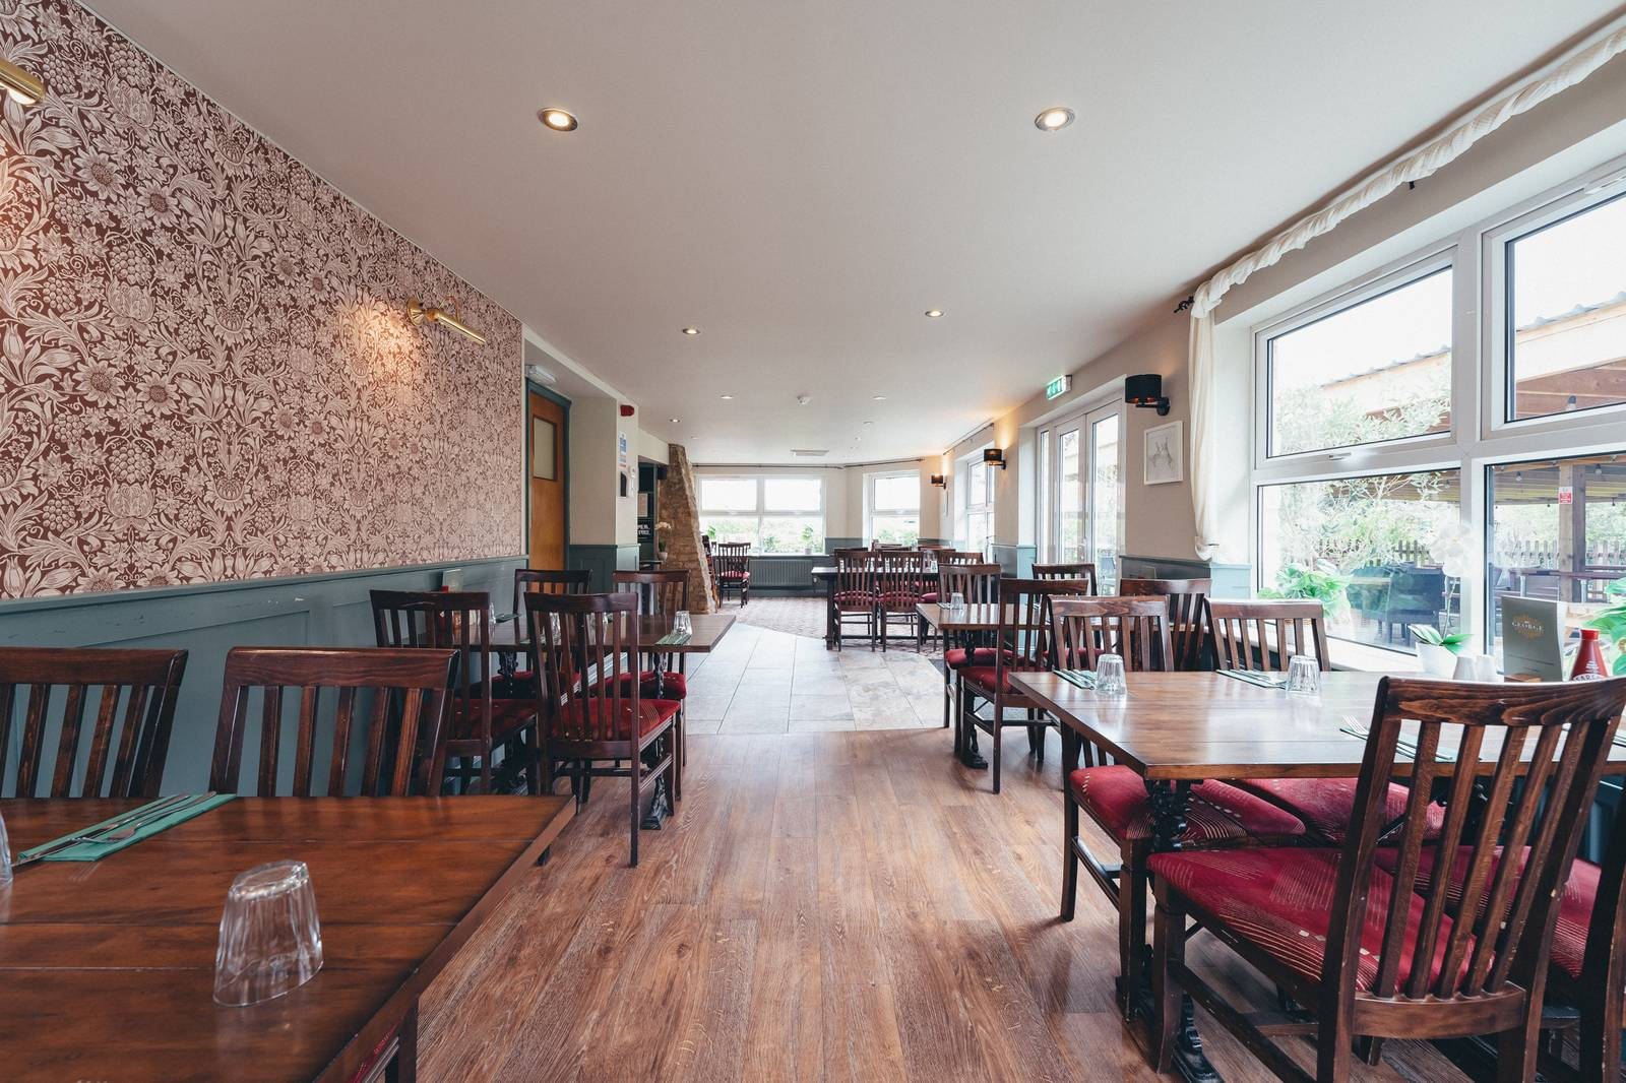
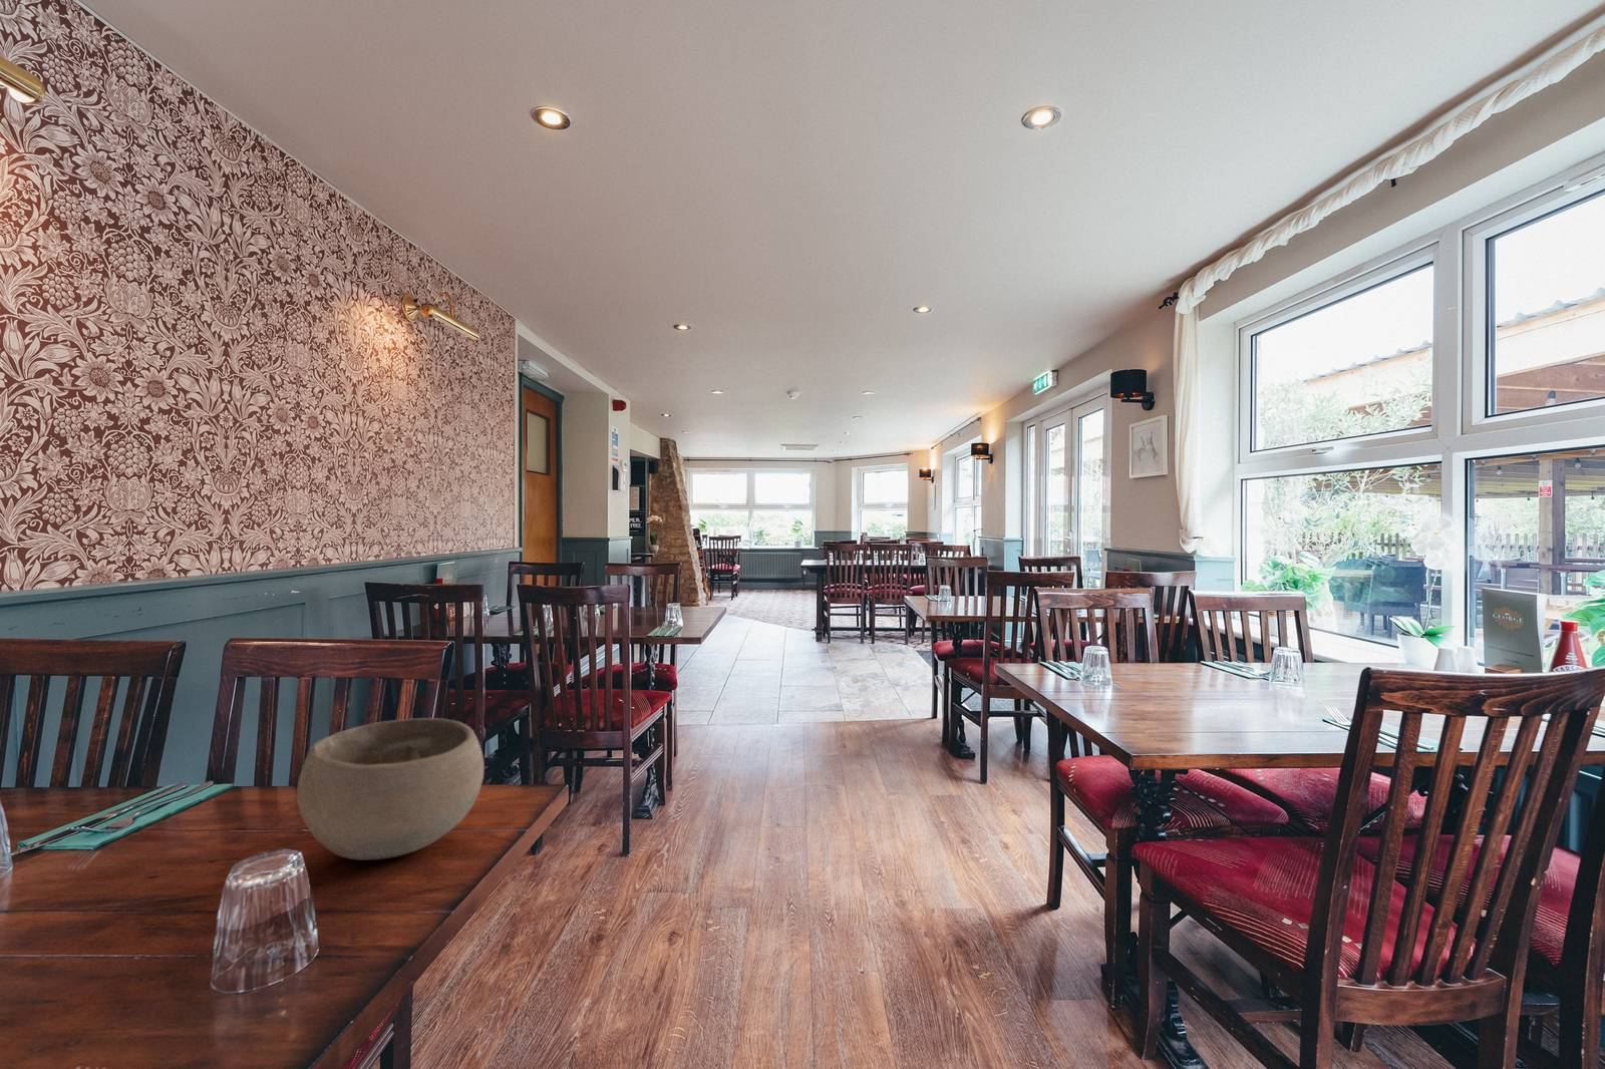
+ bowl [296,717,484,861]
